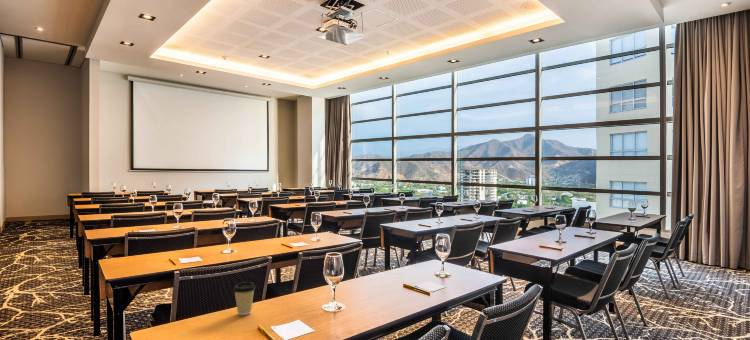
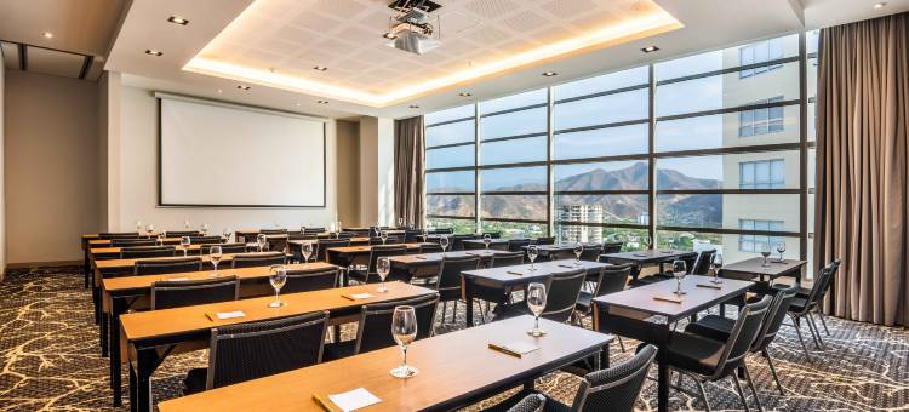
- coffee cup [232,281,257,316]
